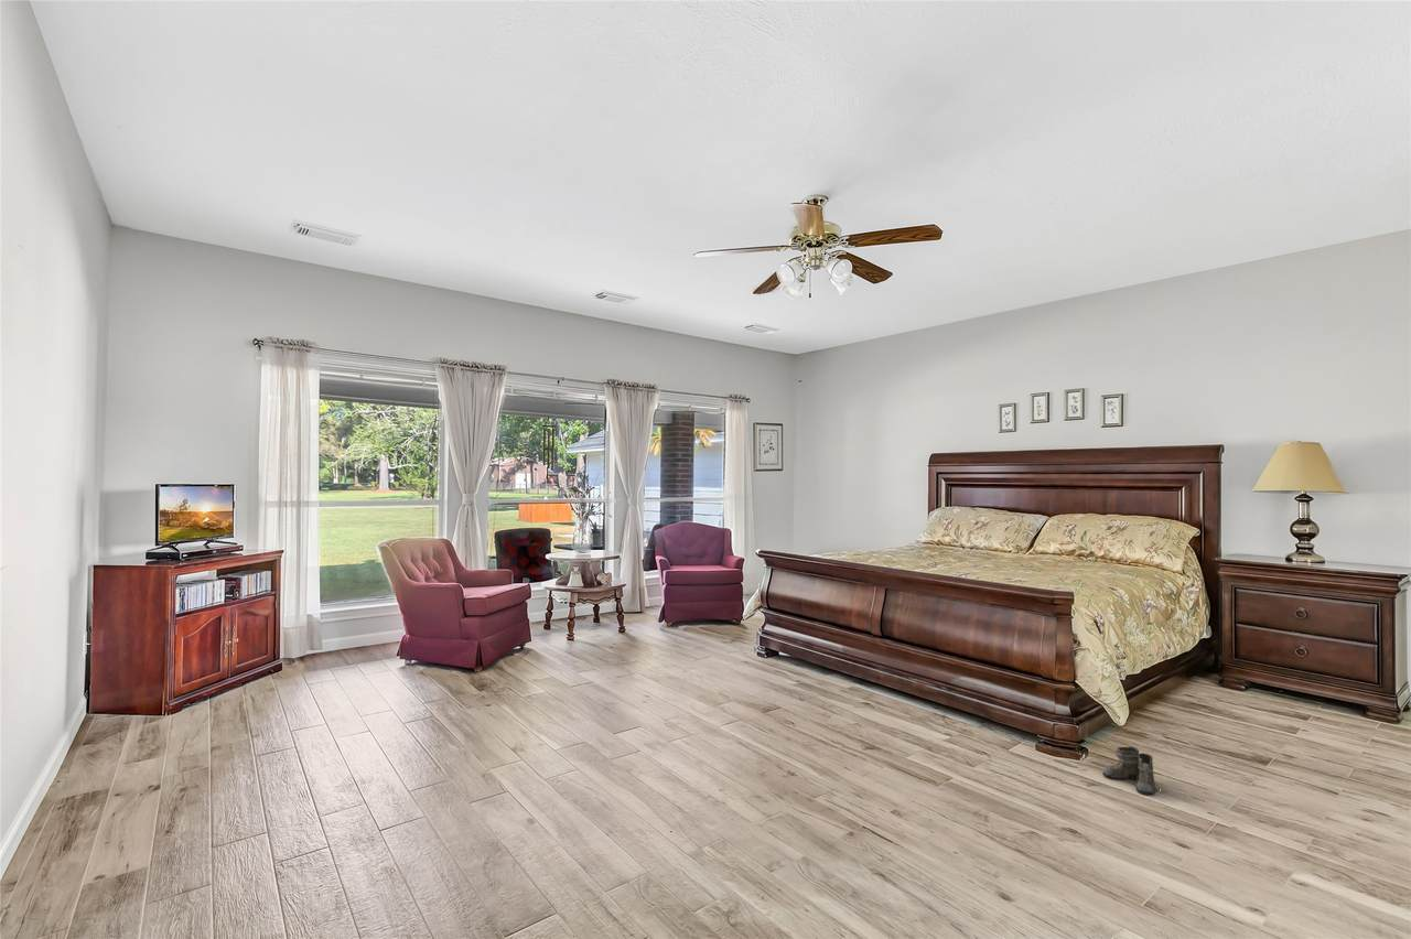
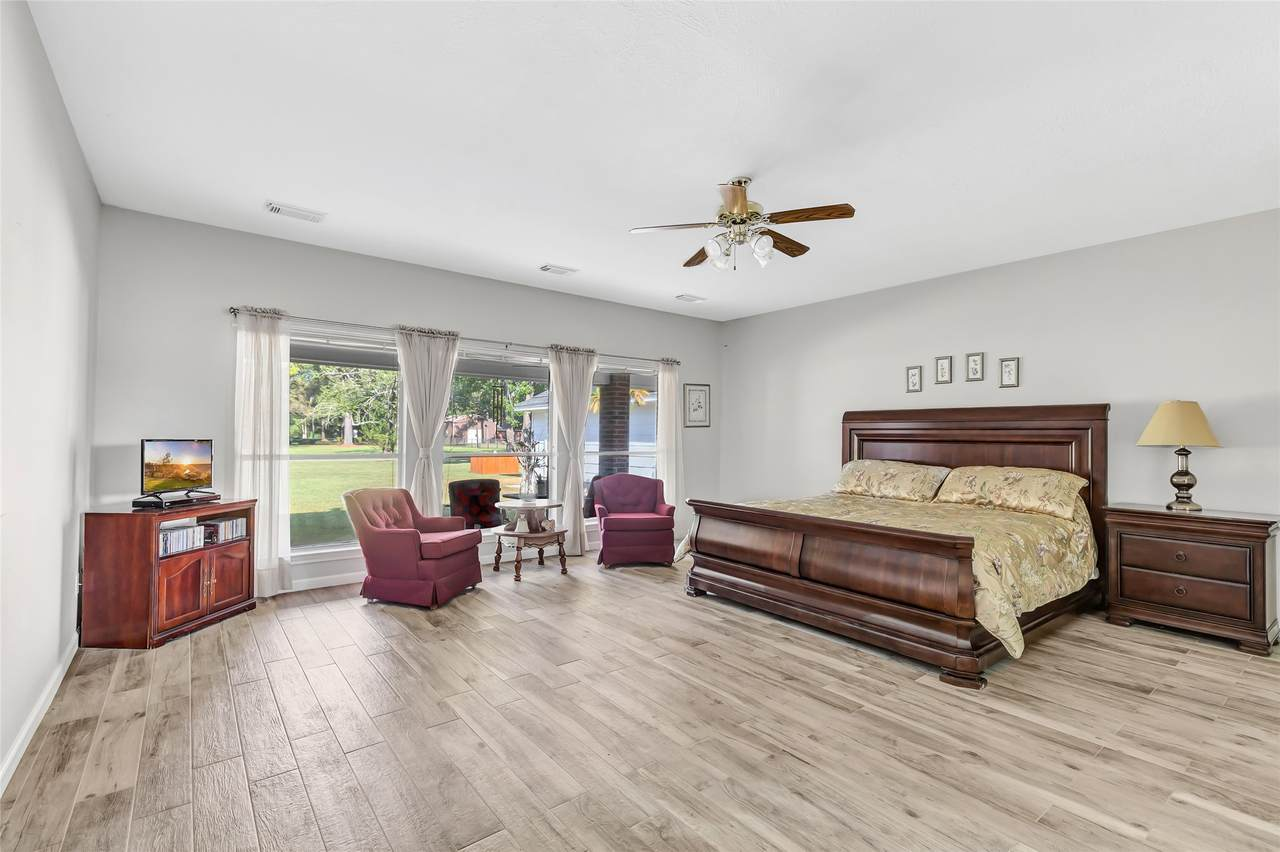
- boots [1102,745,1167,796]
